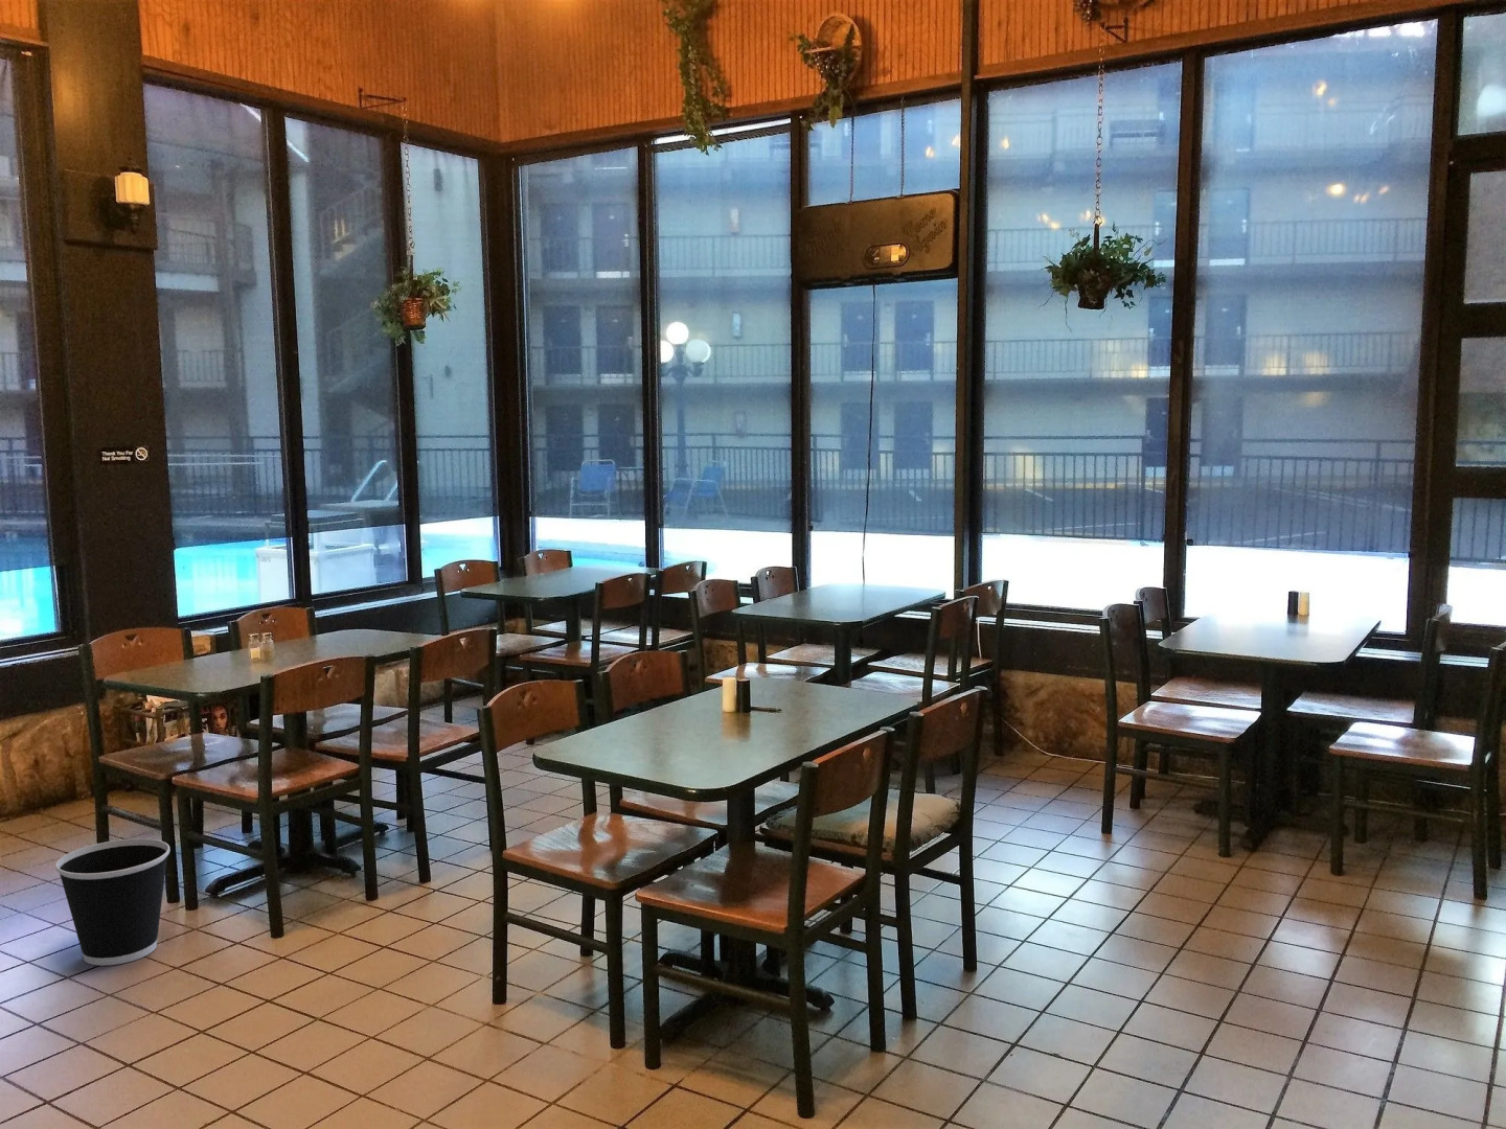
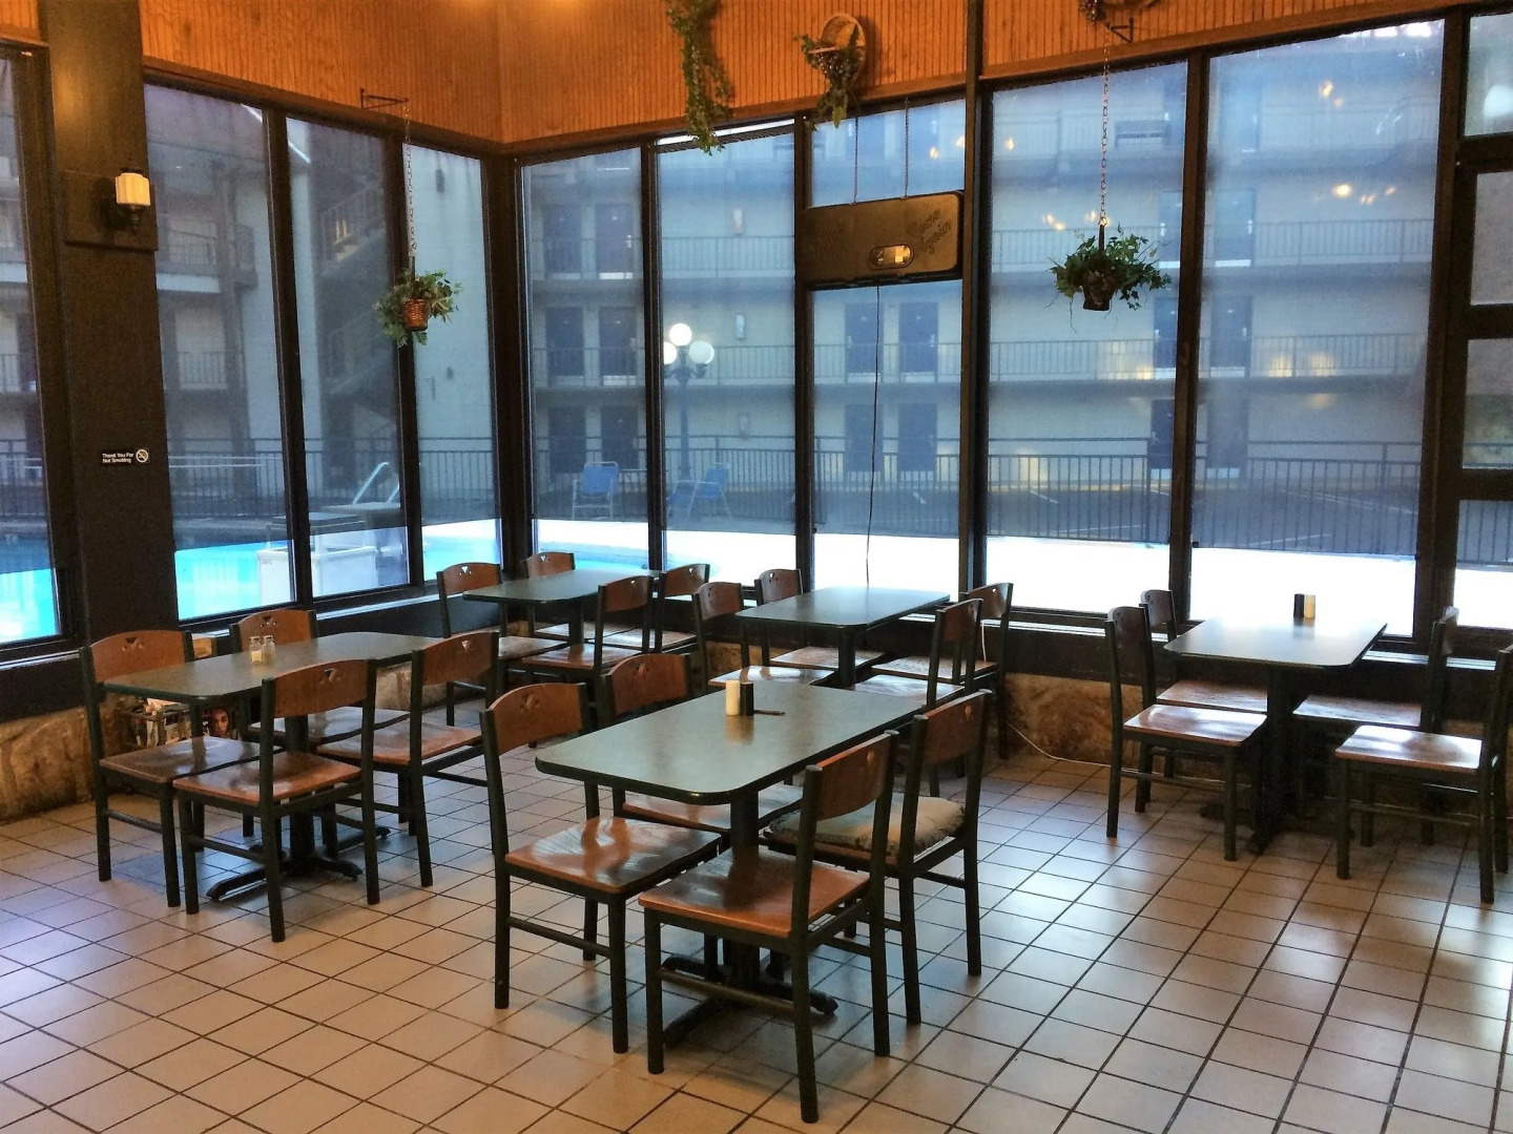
- wastebasket [55,837,171,967]
